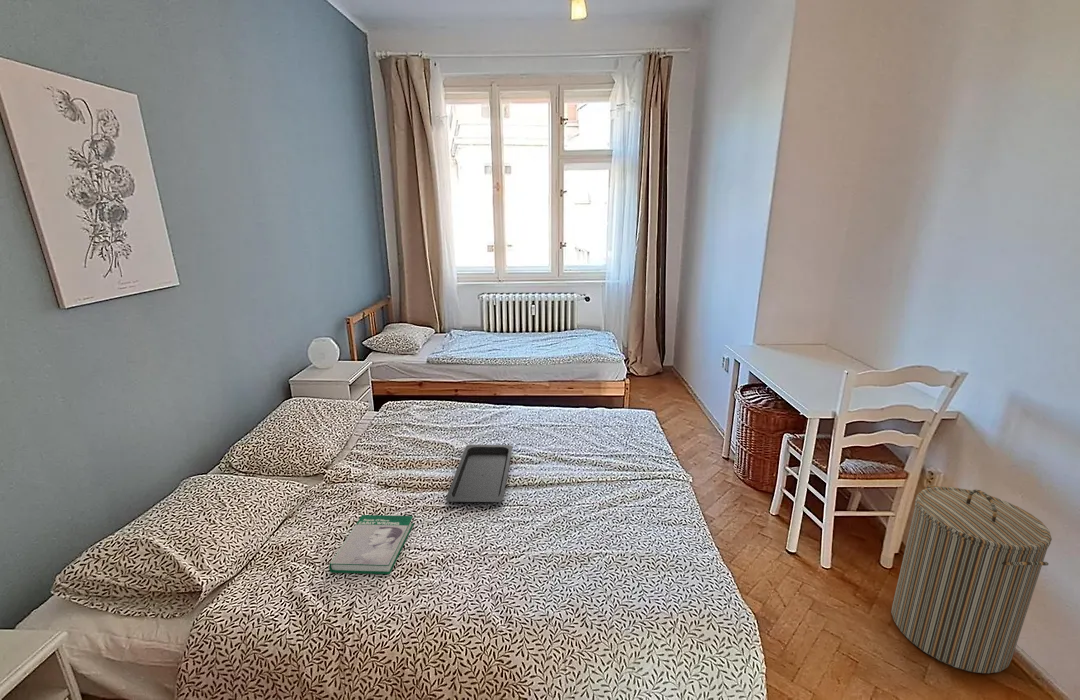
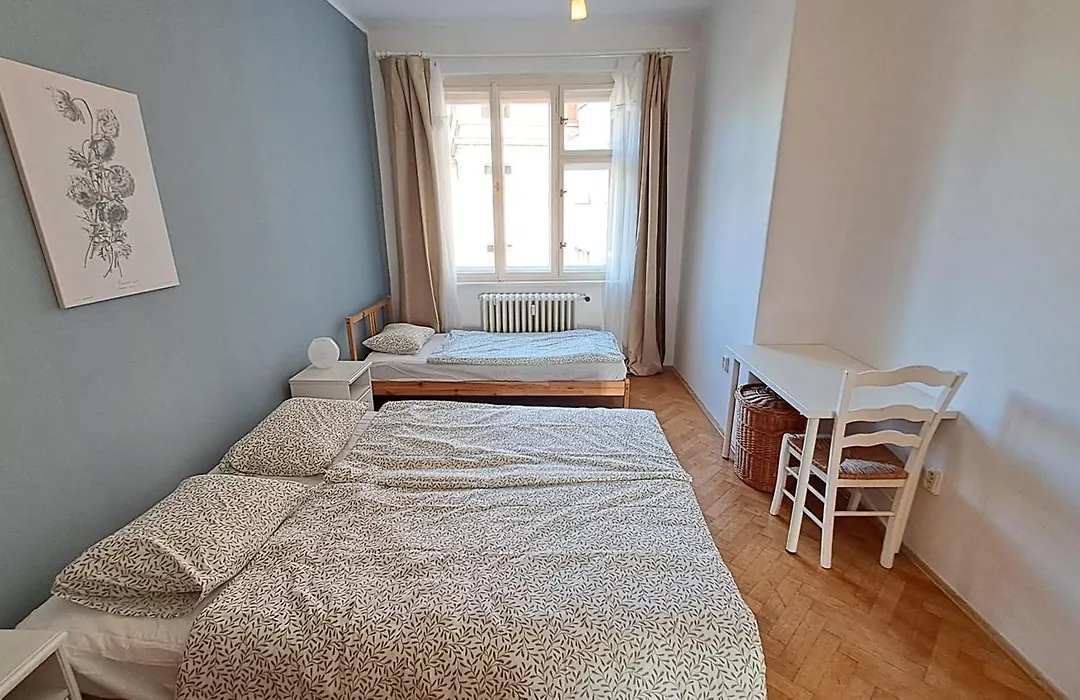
- book [328,514,415,575]
- serving tray [445,444,513,503]
- laundry hamper [890,484,1053,674]
